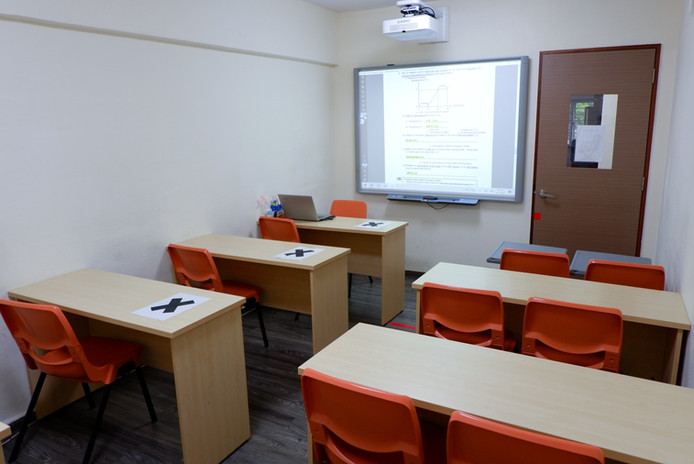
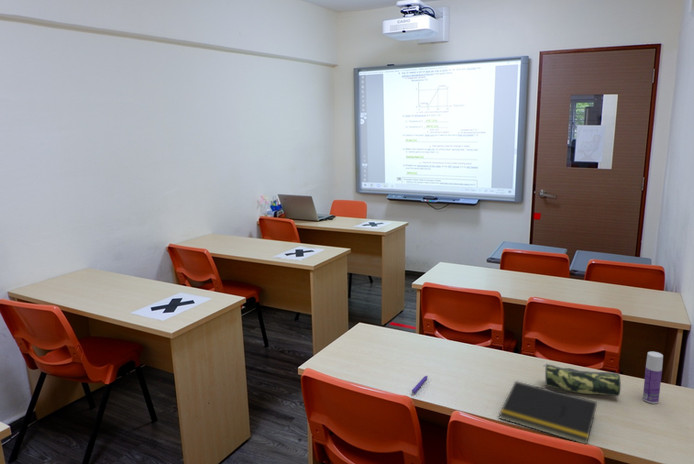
+ bottle [642,351,664,405]
+ notepad [498,380,598,445]
+ pencil case [542,363,622,397]
+ pen [411,375,429,395]
